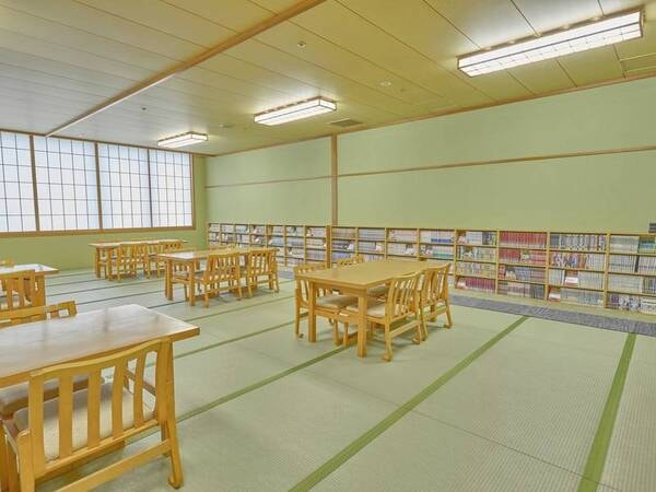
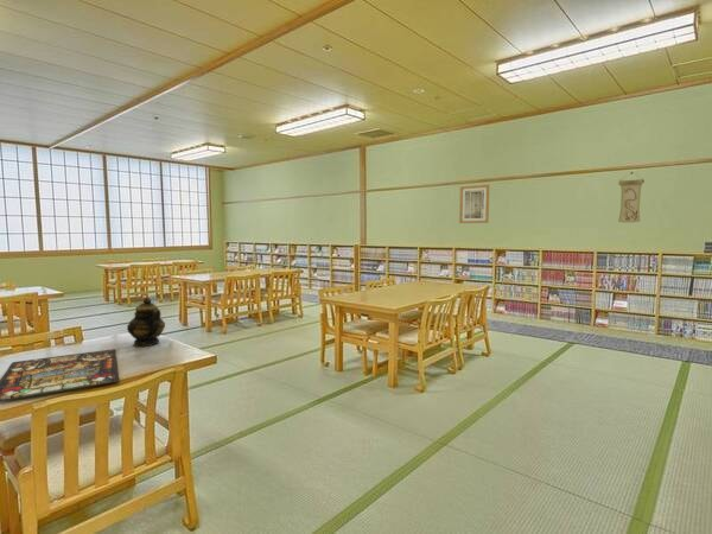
+ wall art [458,184,490,224]
+ wall scroll [617,171,646,223]
+ teapot [126,297,166,348]
+ stained glass panel [0,348,121,402]
